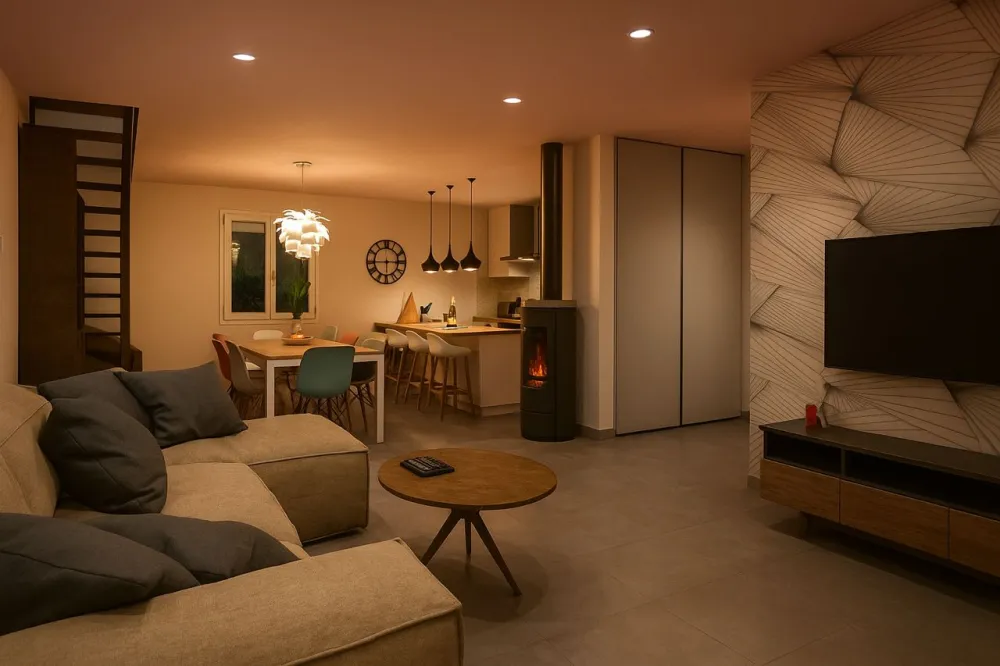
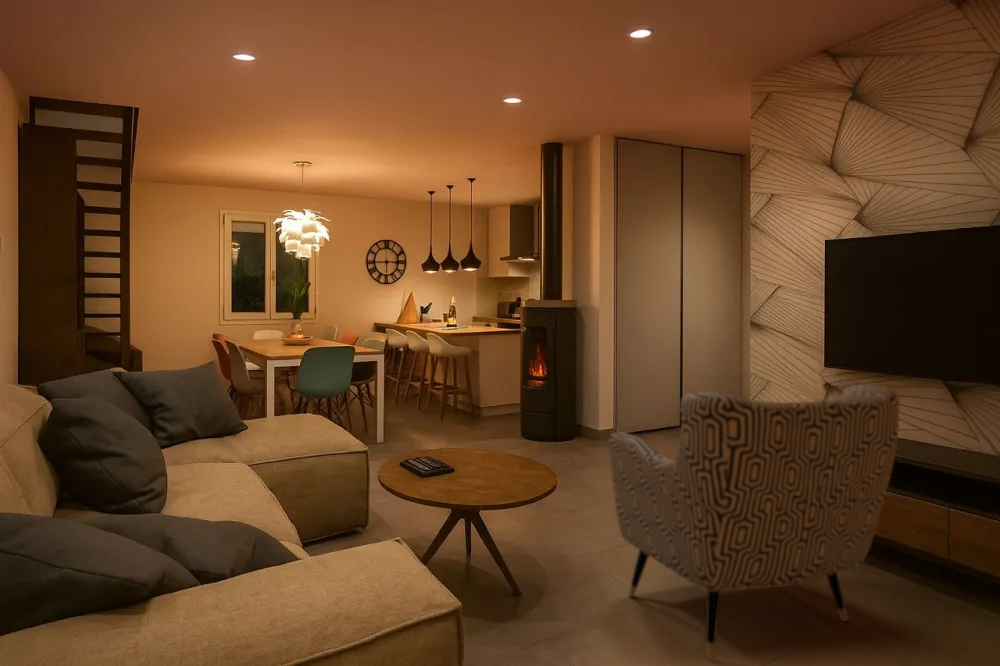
+ armchair [608,383,900,659]
